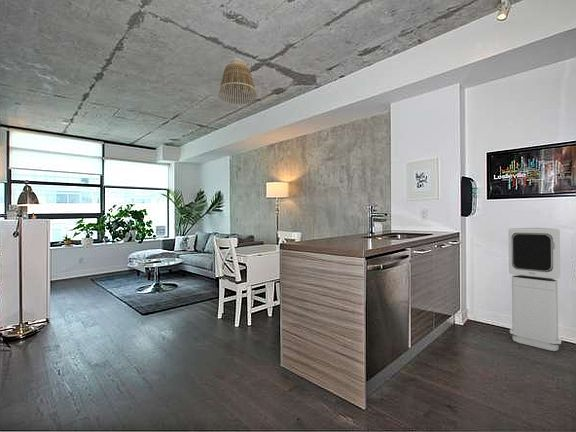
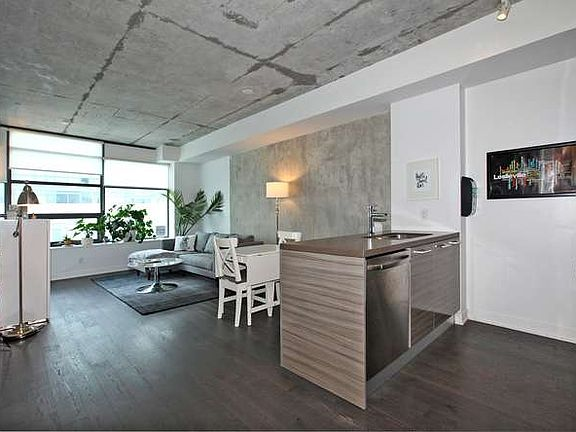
- air purifier [508,227,562,352]
- lamp shade [217,57,258,105]
